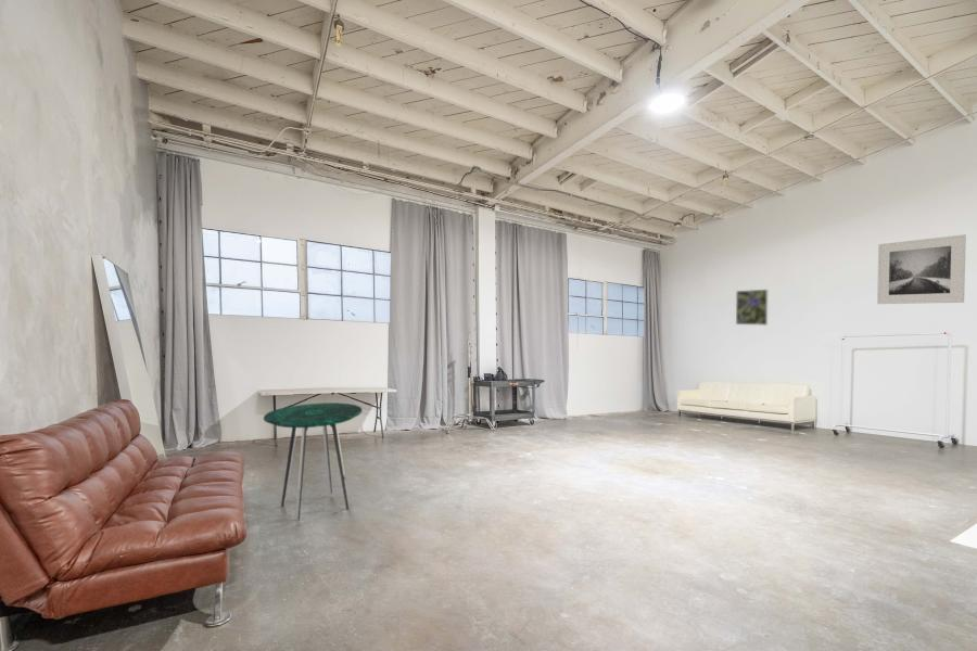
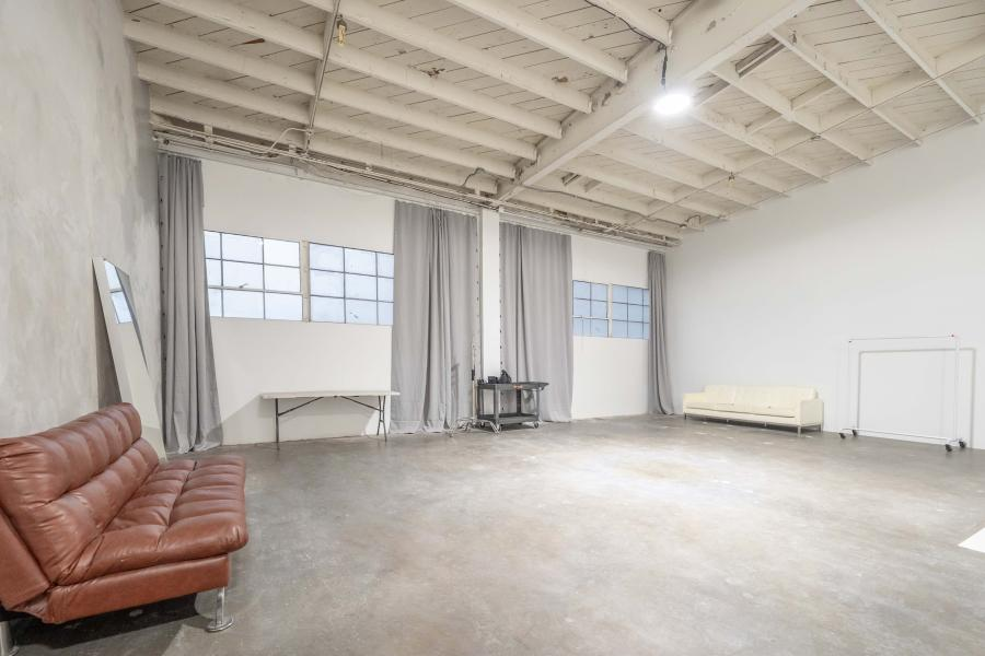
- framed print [876,233,967,305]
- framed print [735,289,769,327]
- side table [263,401,364,522]
